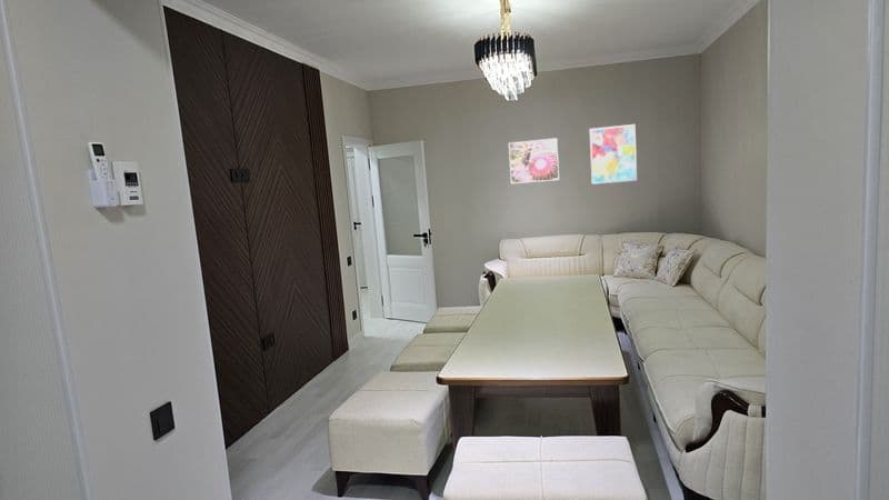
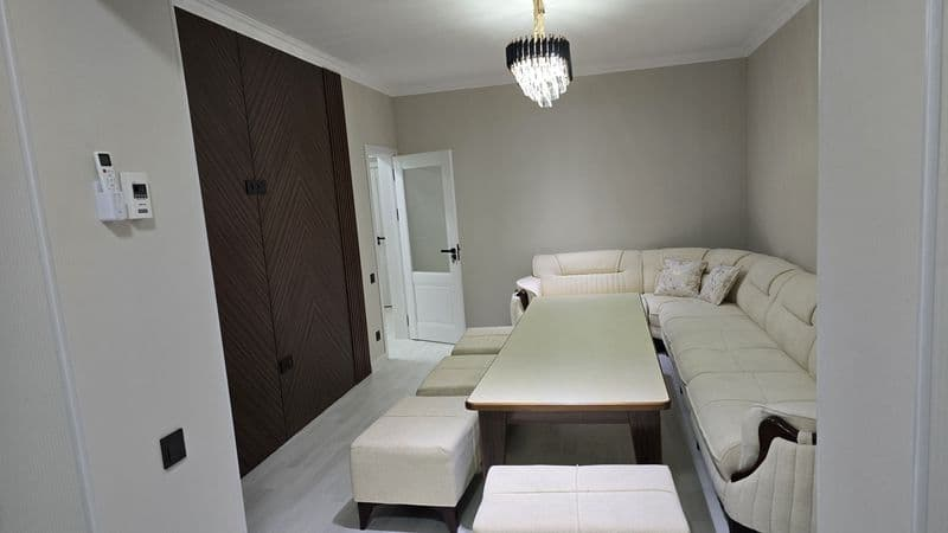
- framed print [508,137,560,184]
- wall art [589,123,638,186]
